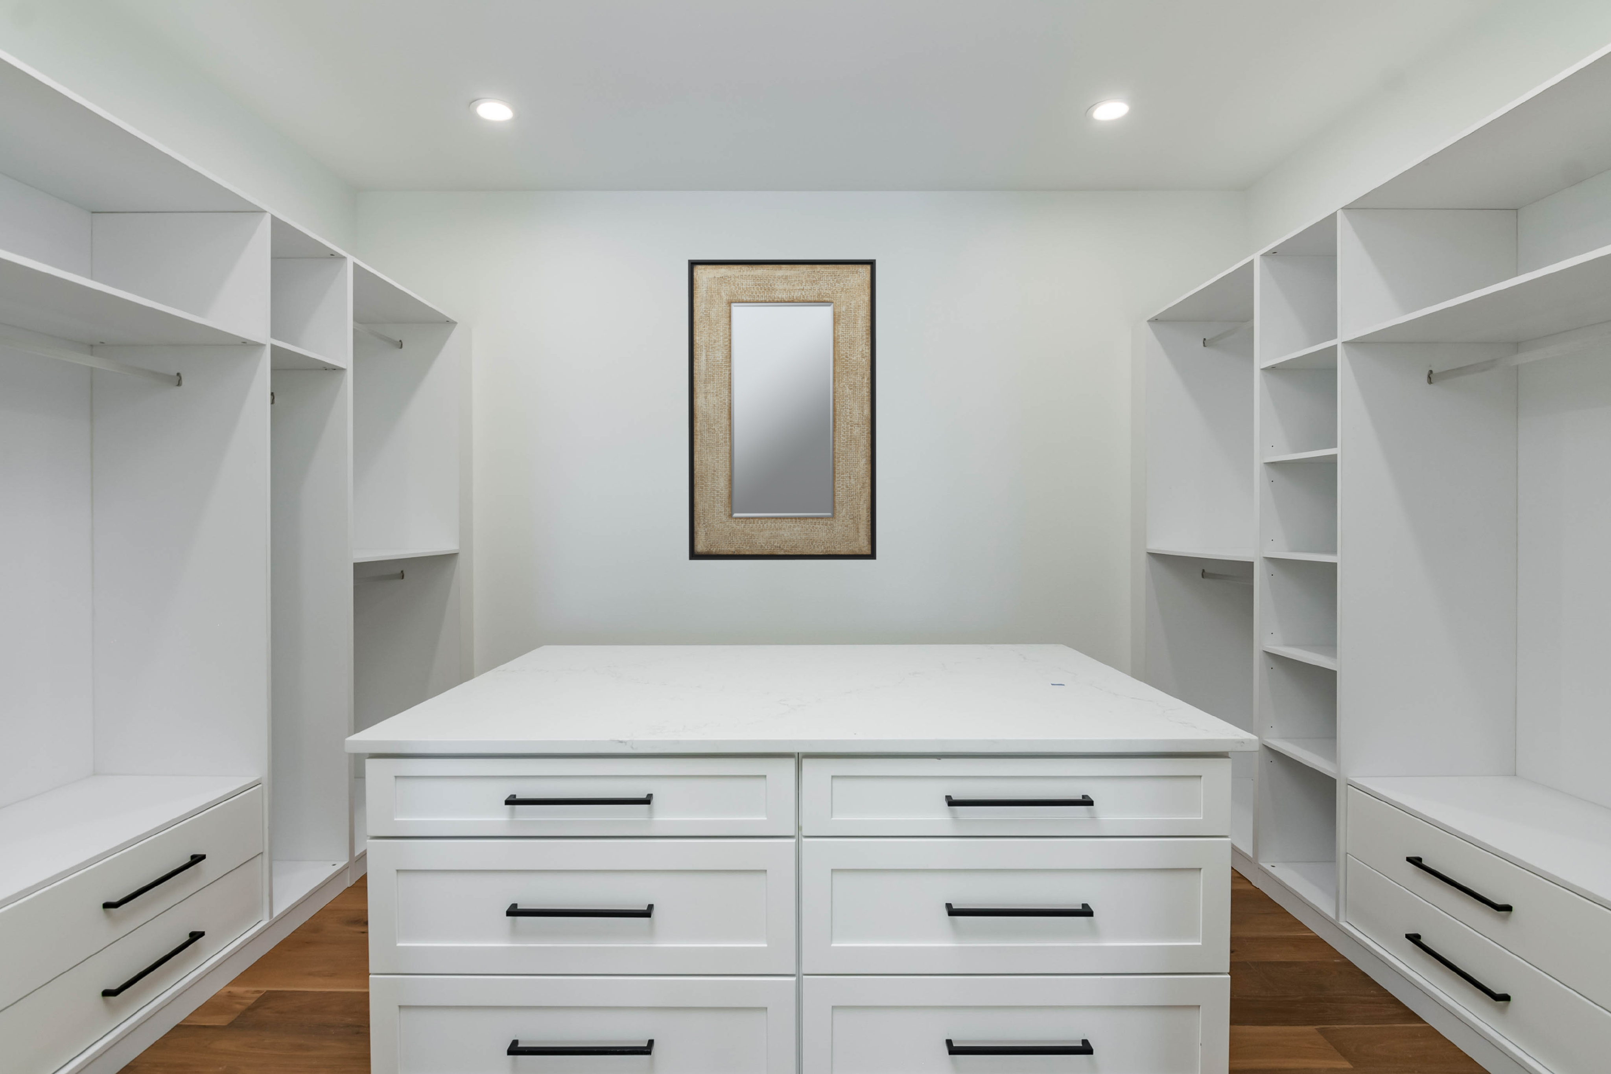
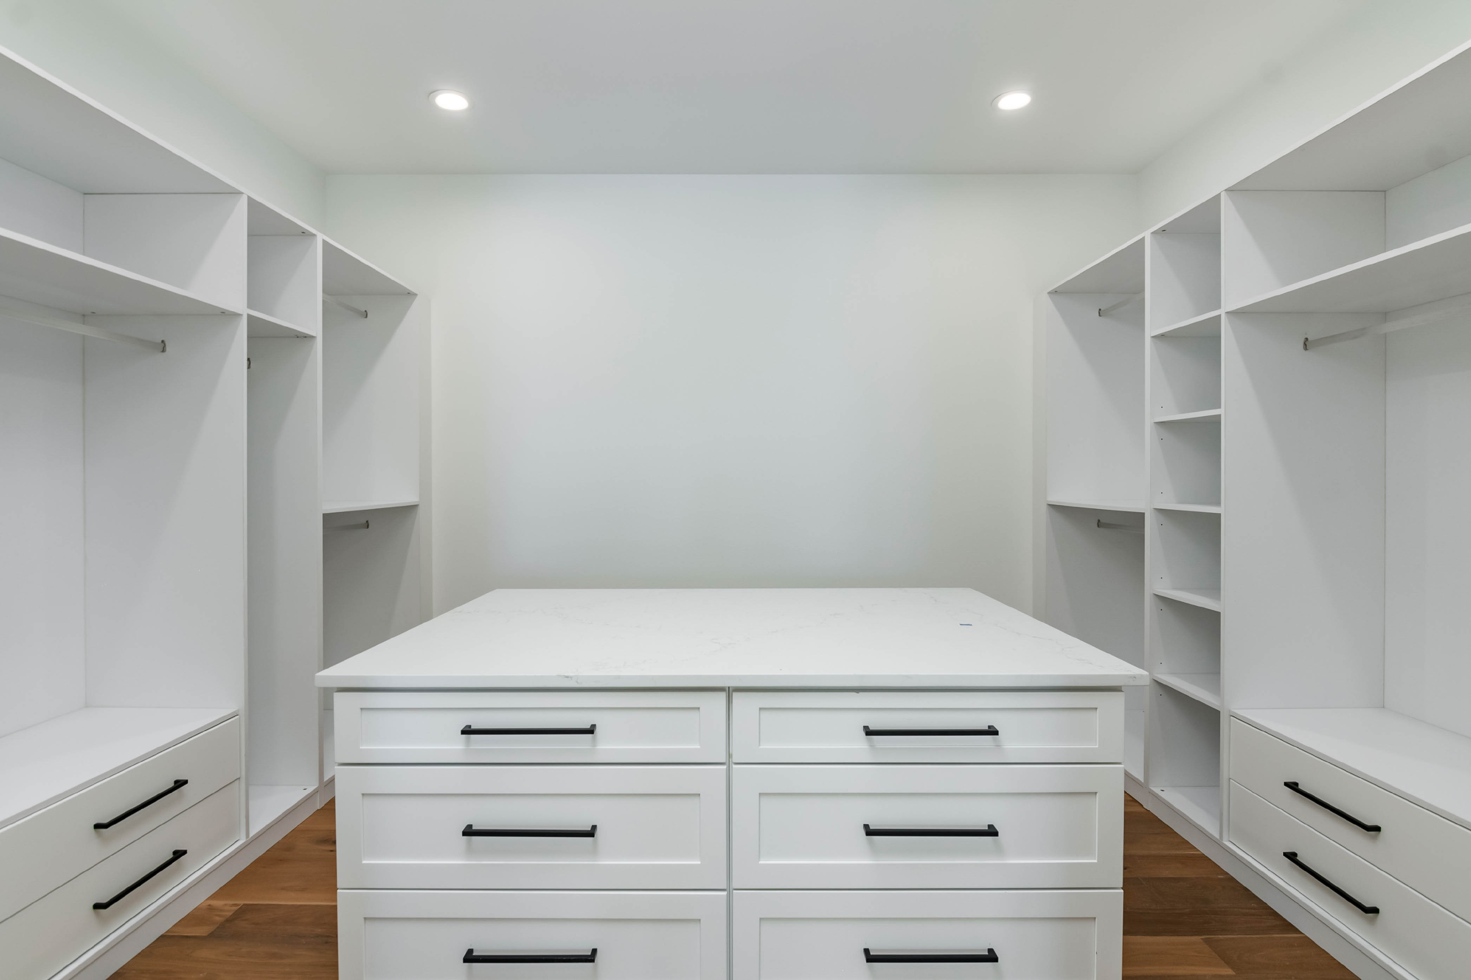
- home mirror [688,259,876,561]
